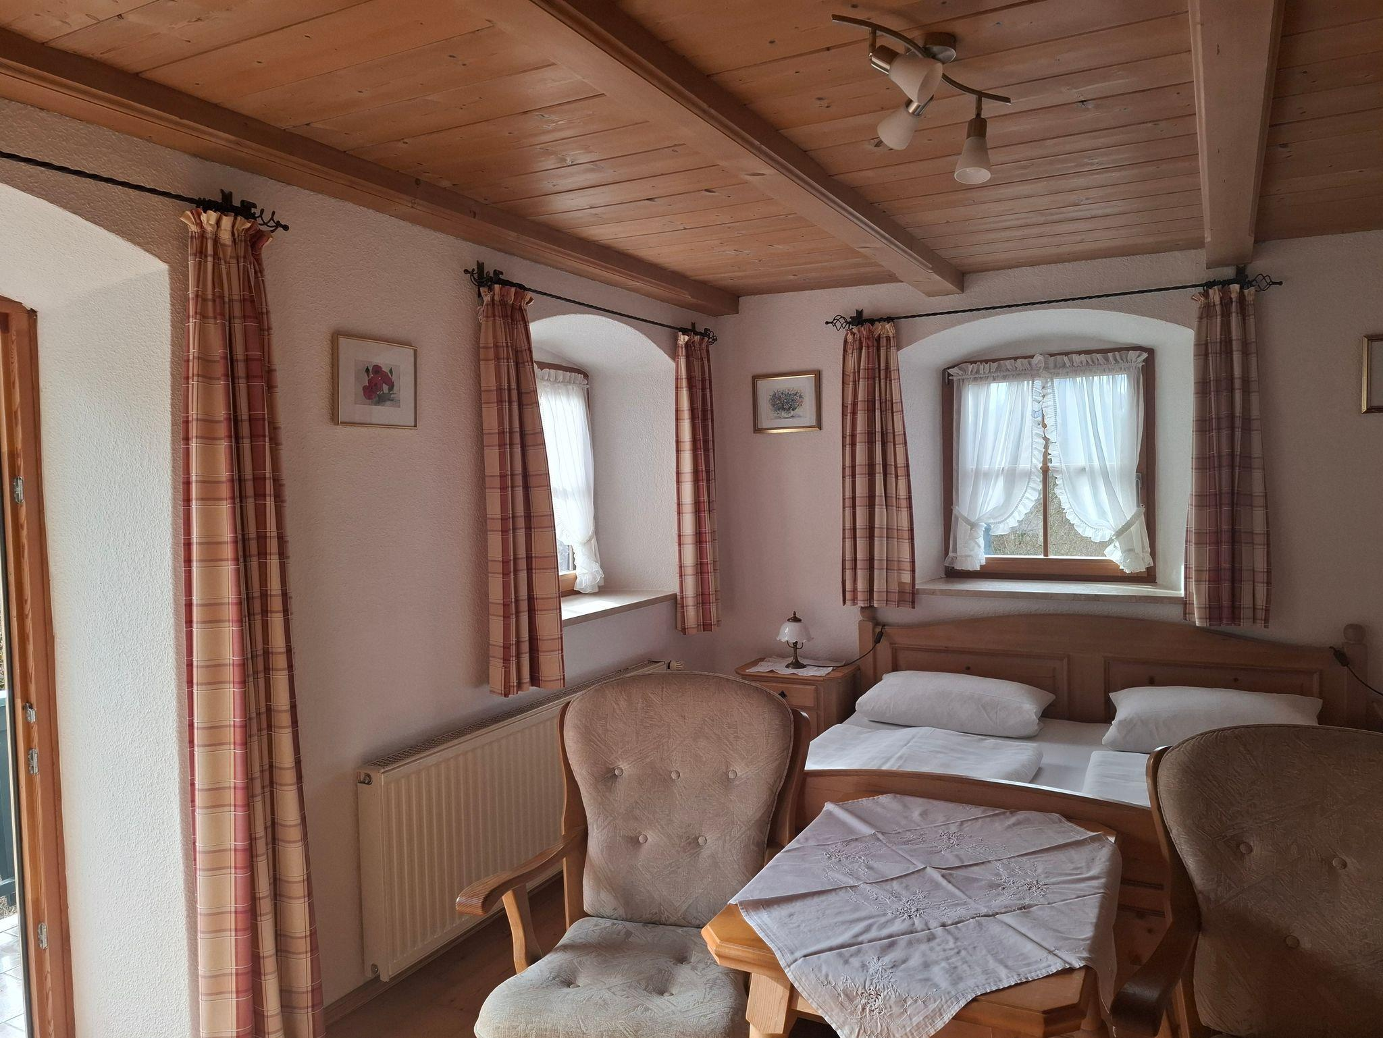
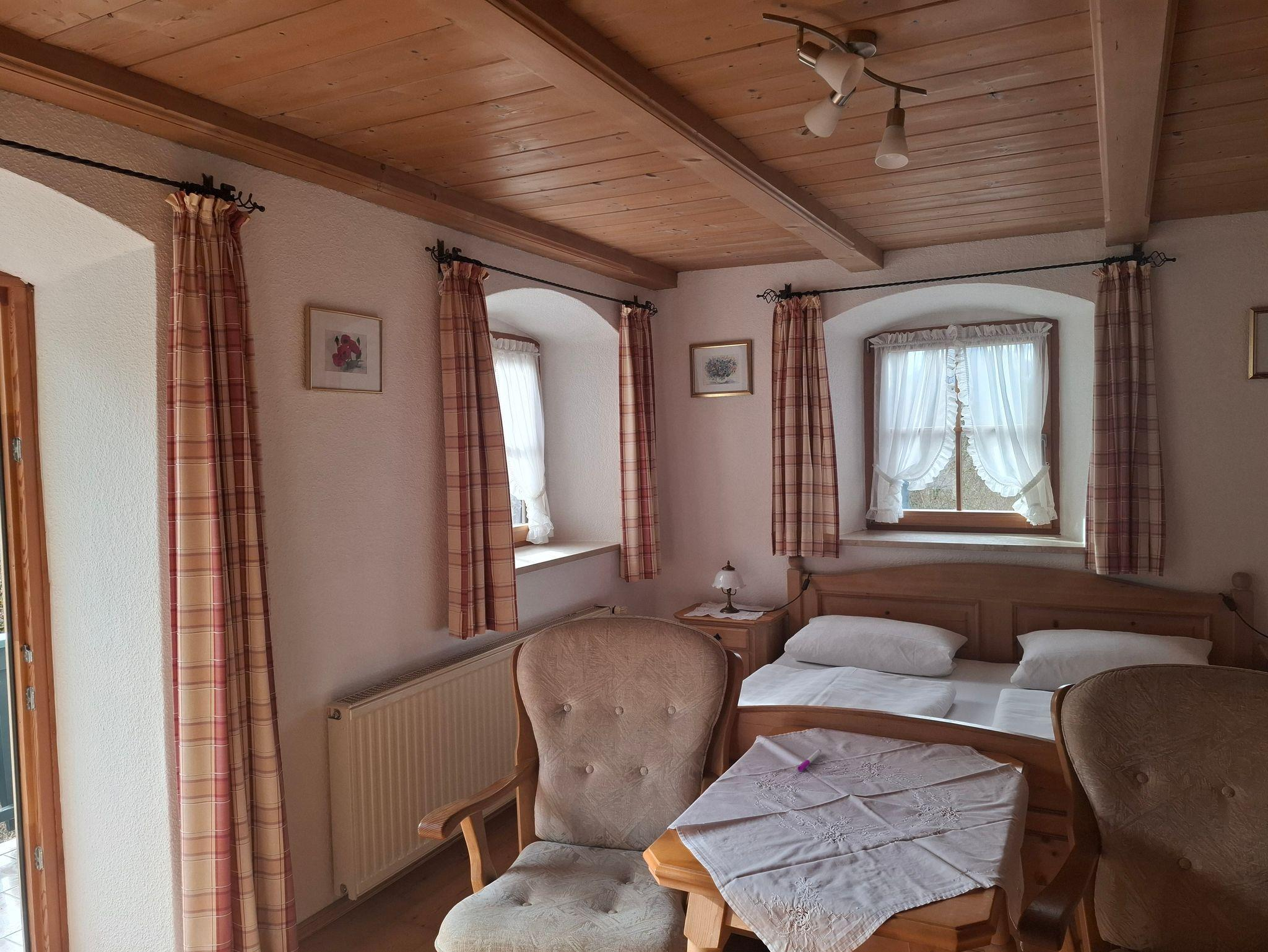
+ pen [797,749,822,772]
